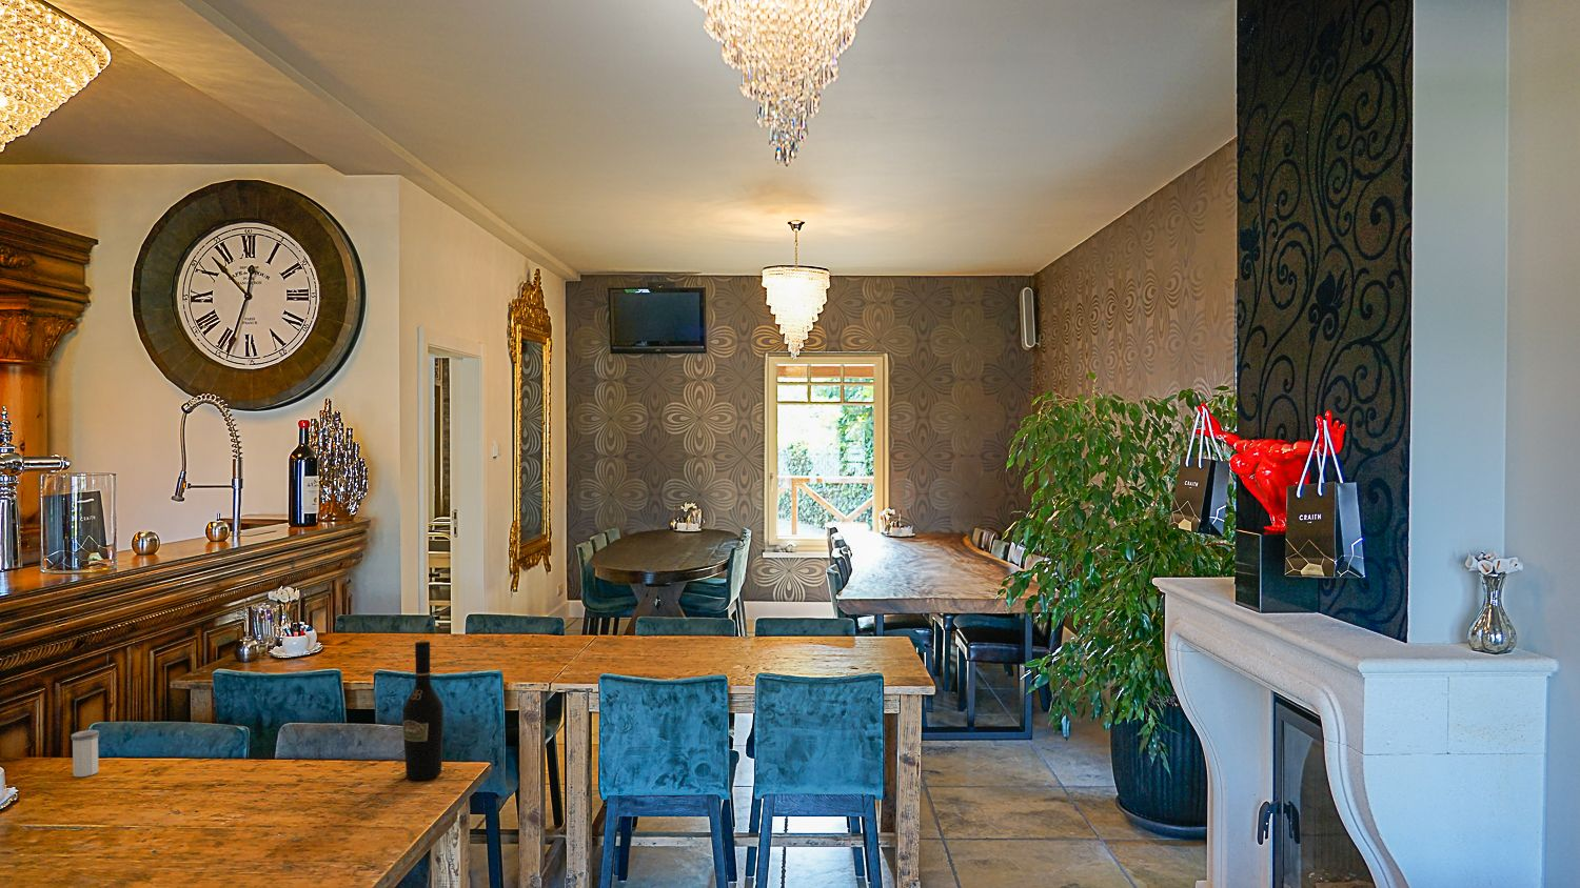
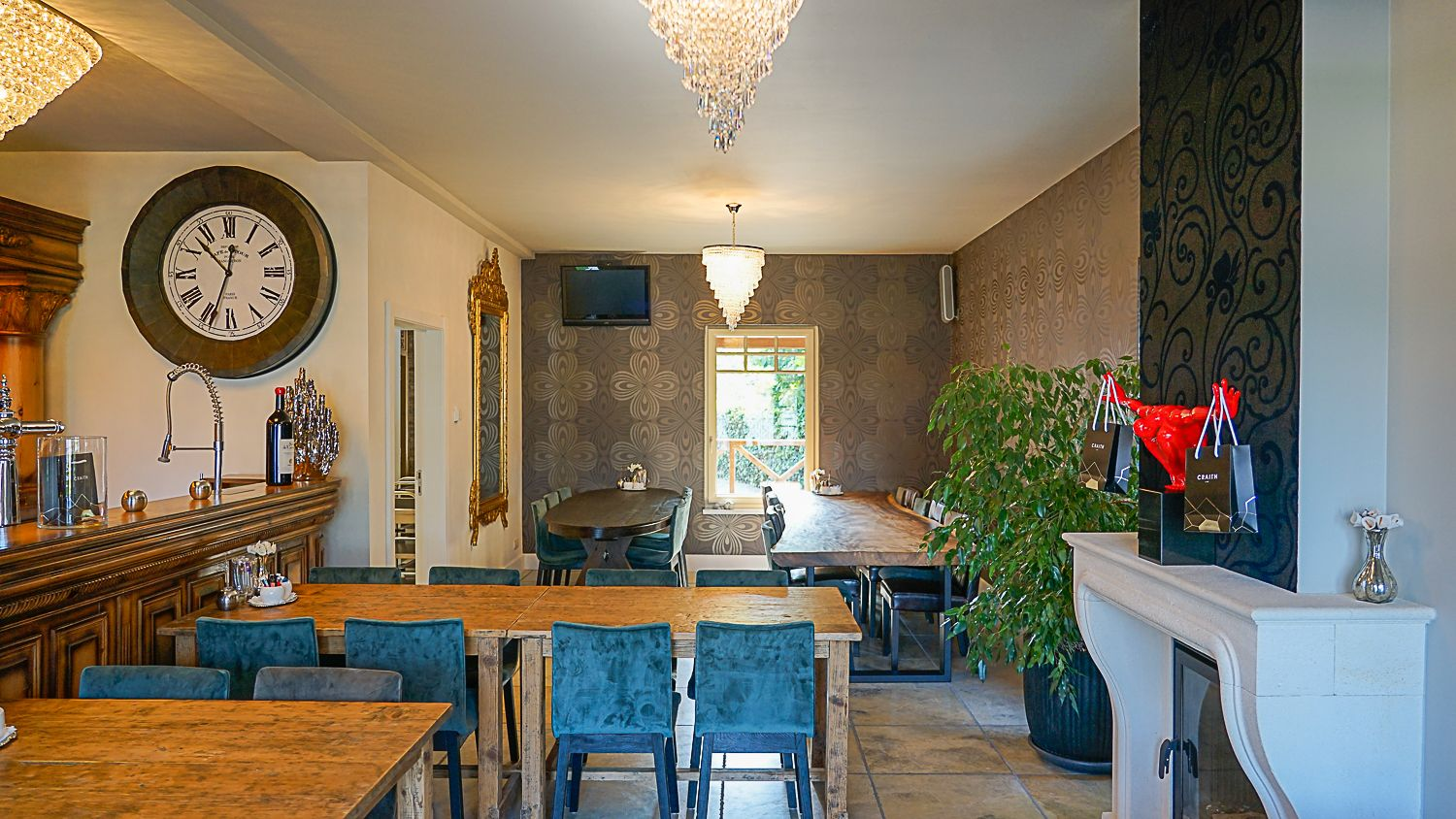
- wine bottle [403,640,445,782]
- salt shaker [71,729,100,777]
